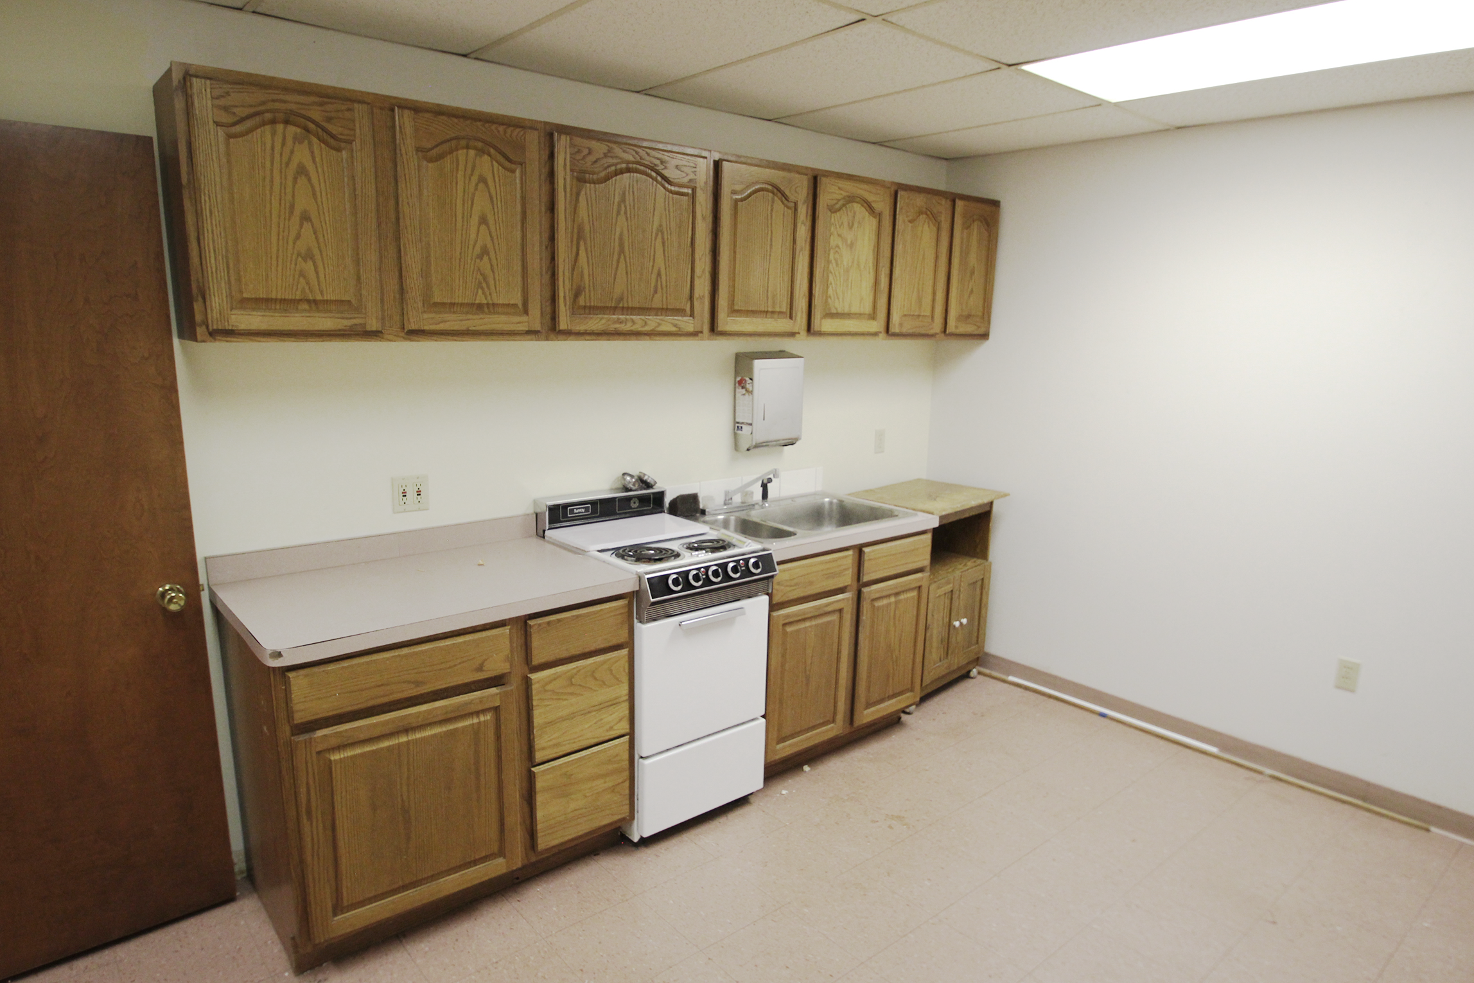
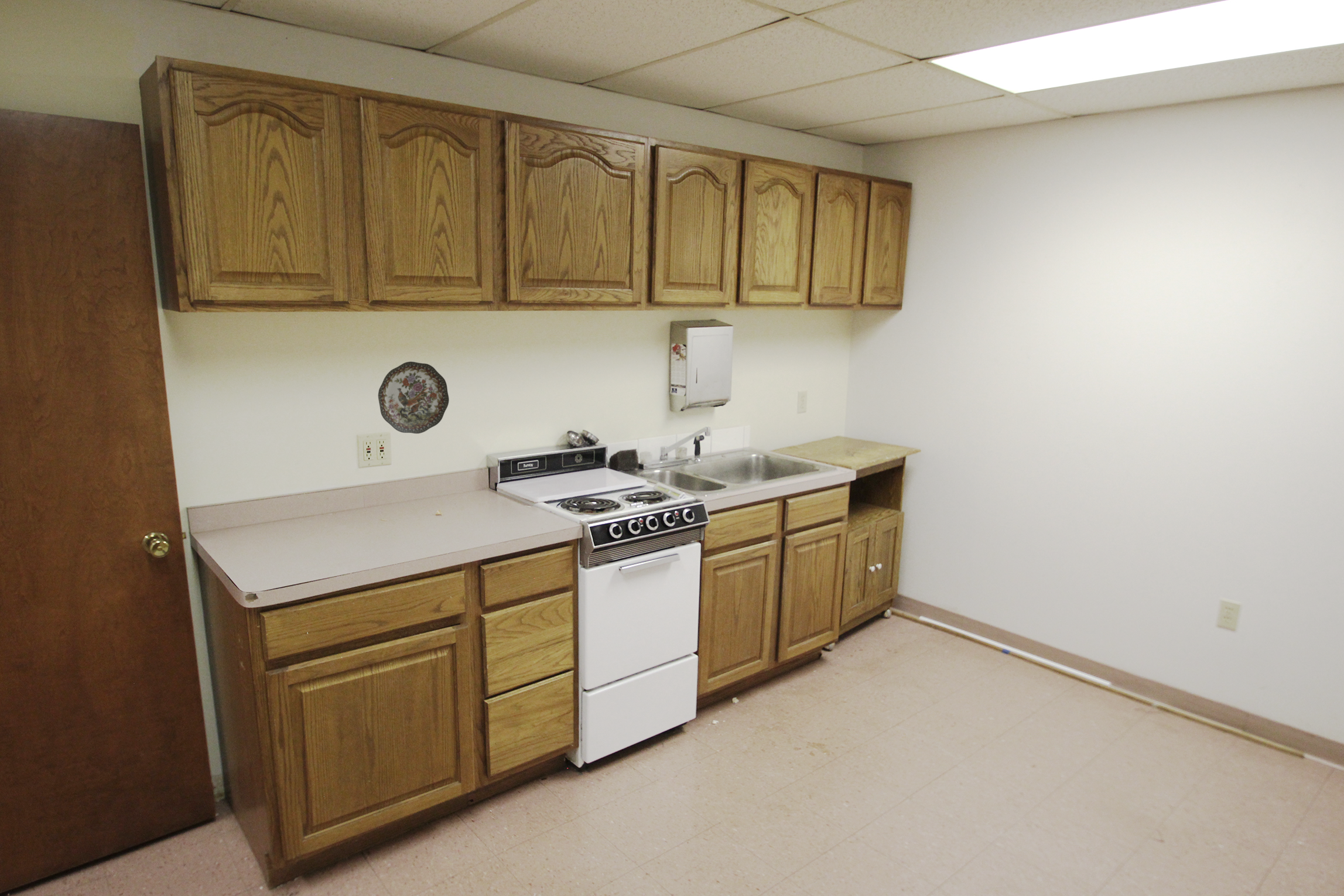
+ decorative plate [378,361,450,434]
